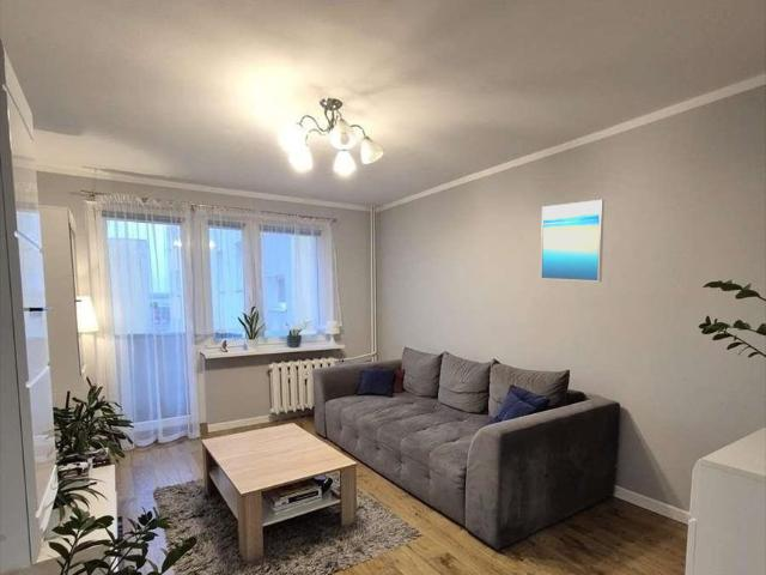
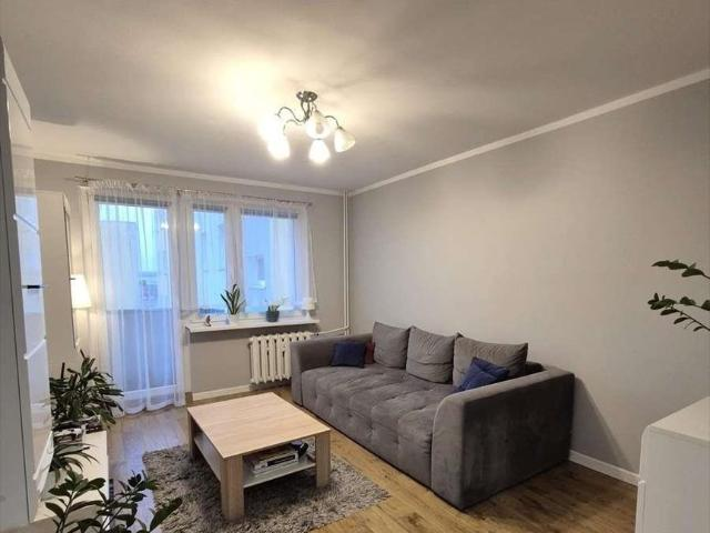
- wall art [540,199,606,283]
